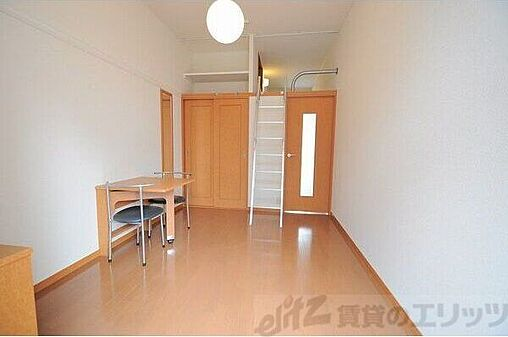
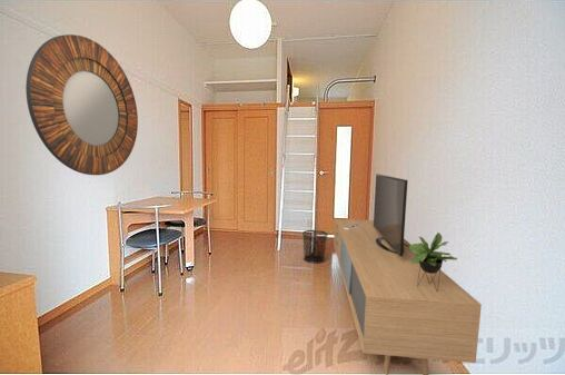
+ home mirror [24,33,139,176]
+ waste bin [301,229,329,265]
+ media console [333,172,483,375]
